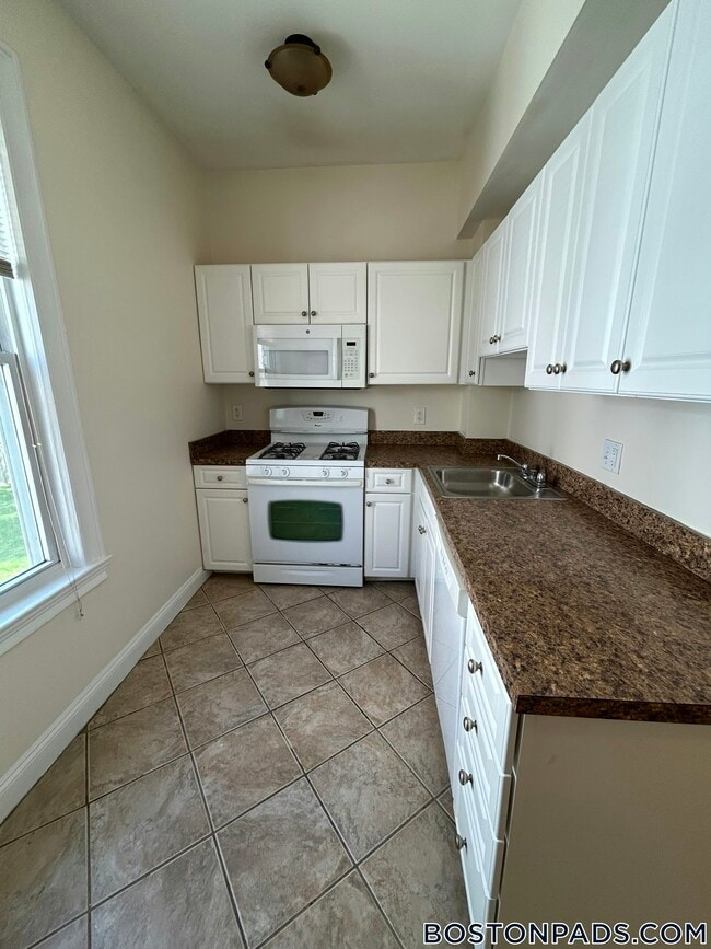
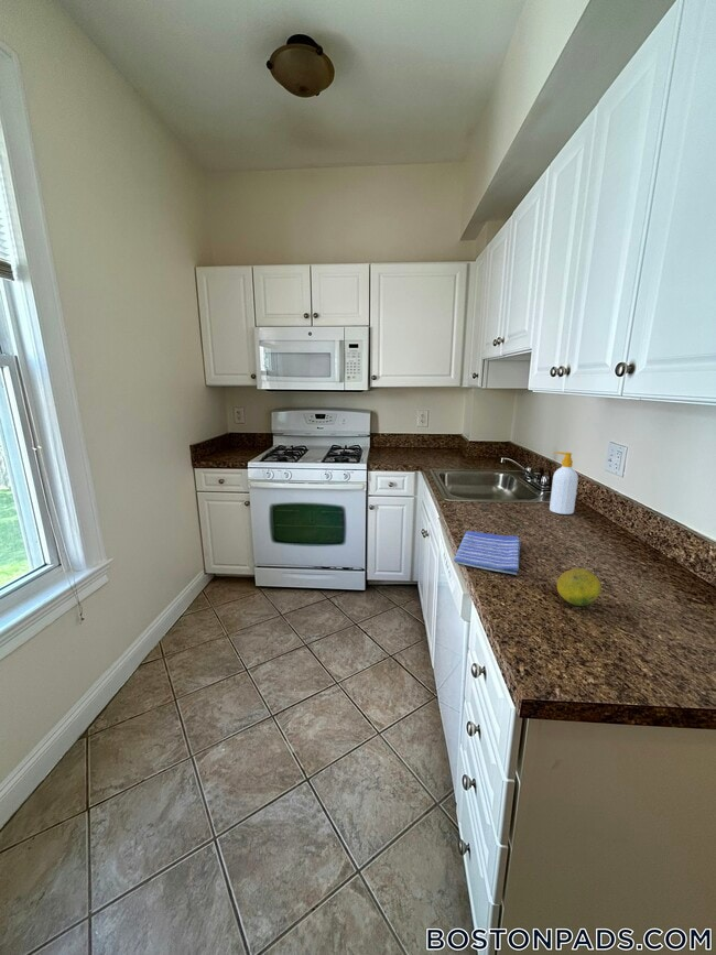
+ fruit [556,567,603,607]
+ dish towel [453,530,521,576]
+ soap bottle [549,451,579,516]
